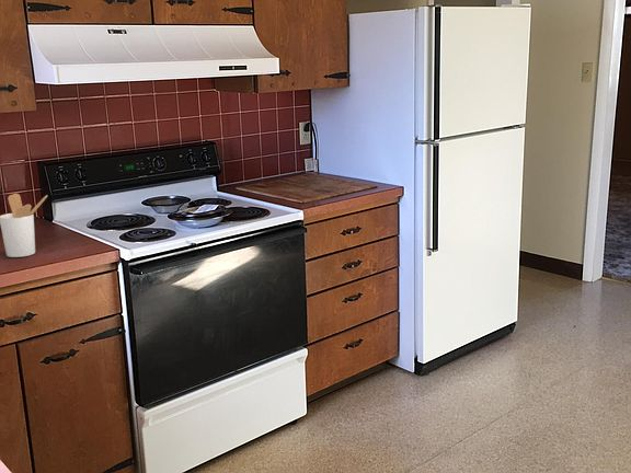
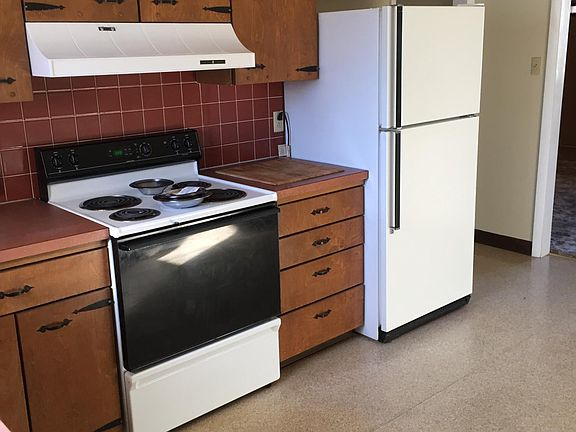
- utensil holder [0,193,48,258]
